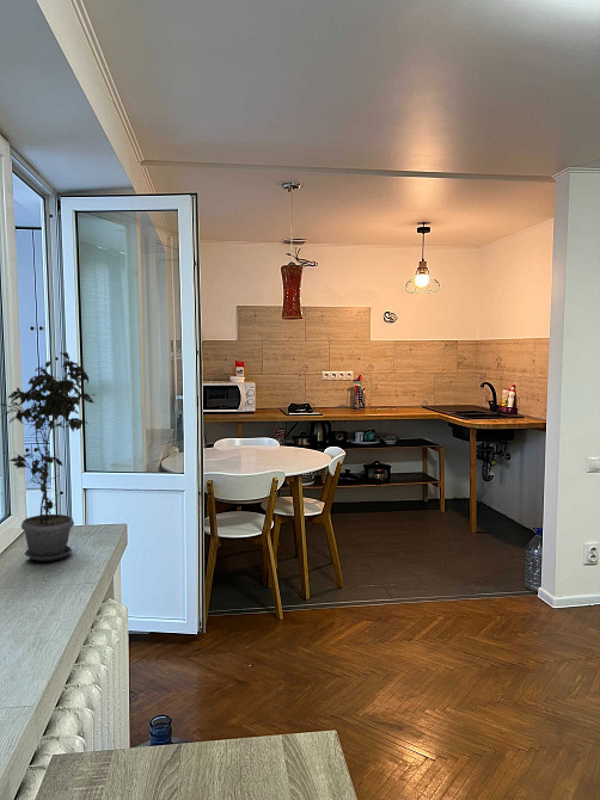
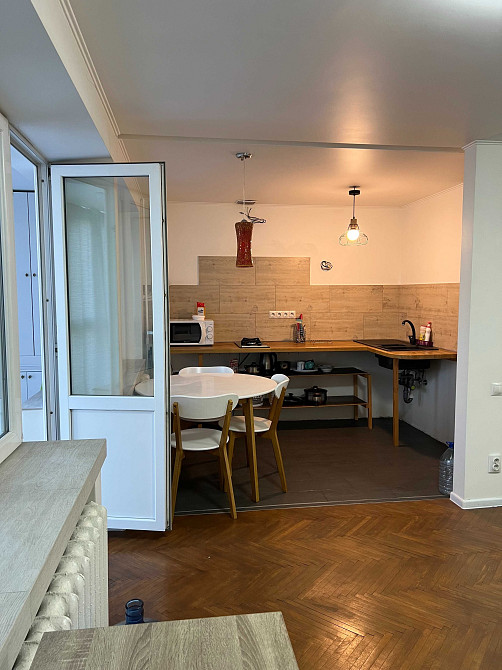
- potted plant [0,351,98,562]
